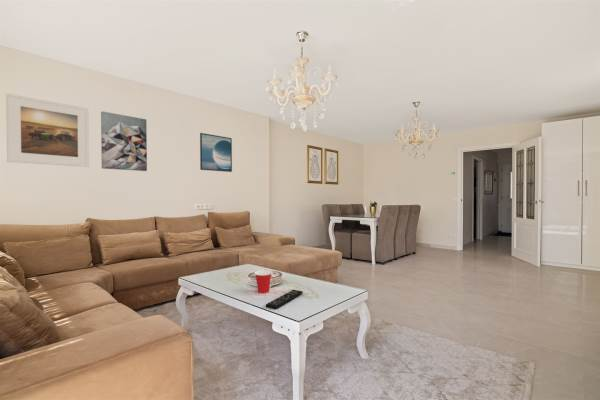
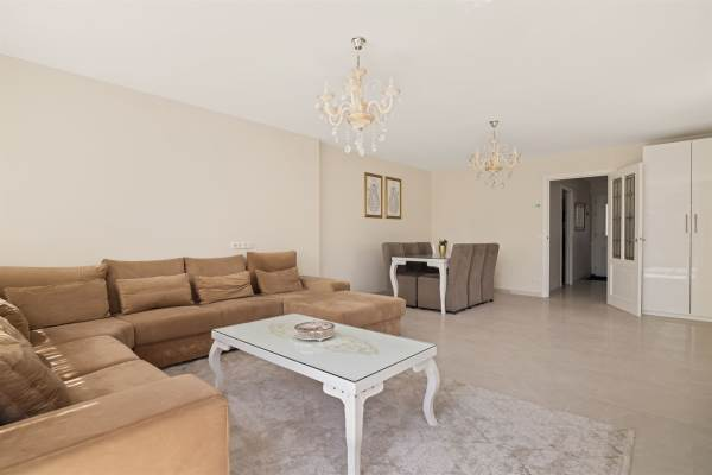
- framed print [199,132,233,173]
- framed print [5,93,90,168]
- remote control [265,289,304,310]
- cup [253,269,273,294]
- wall art [100,110,148,172]
